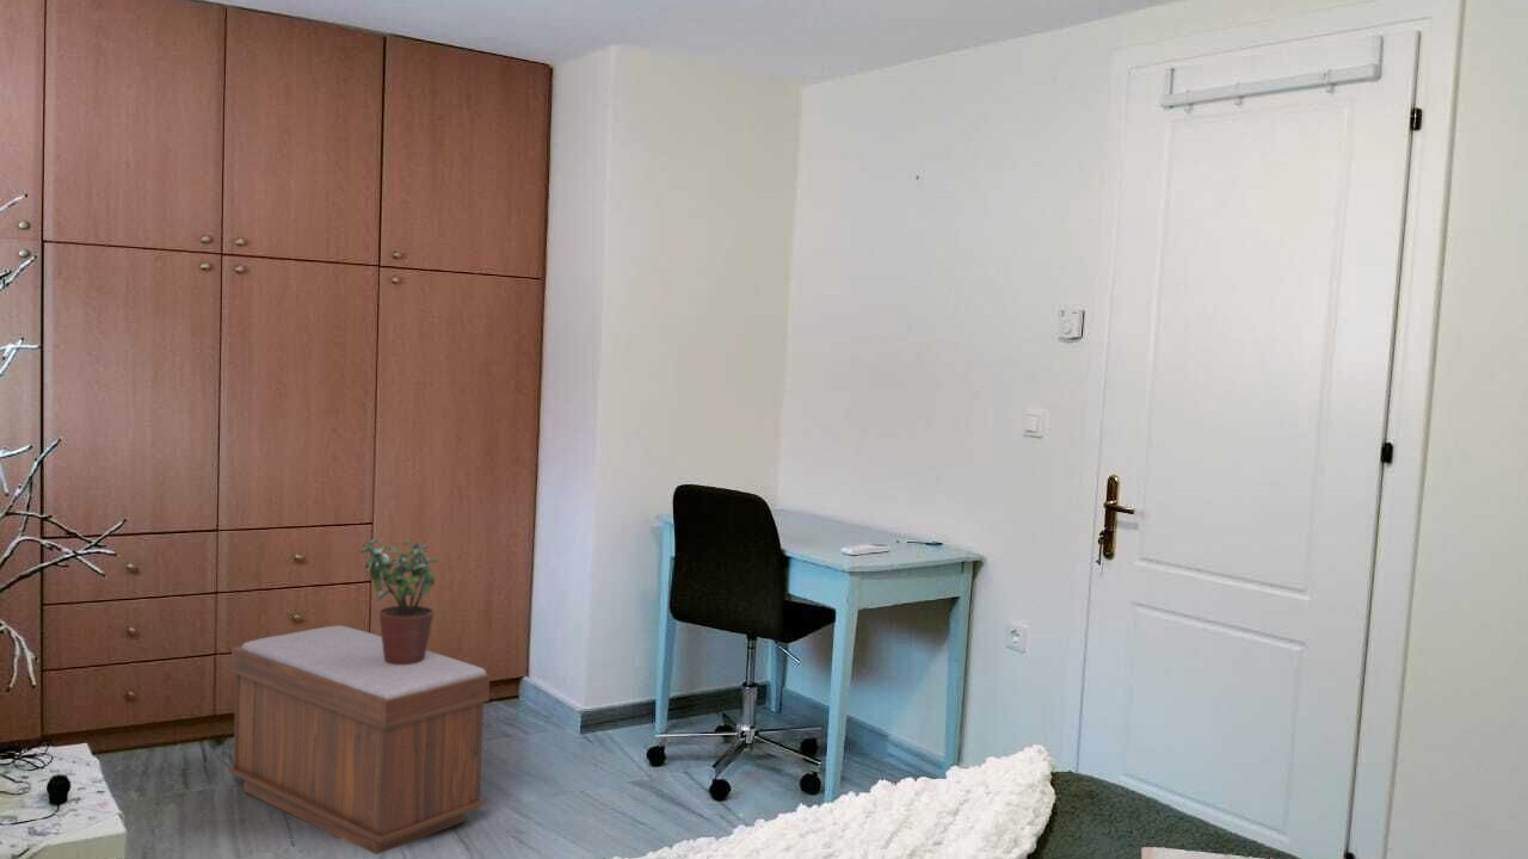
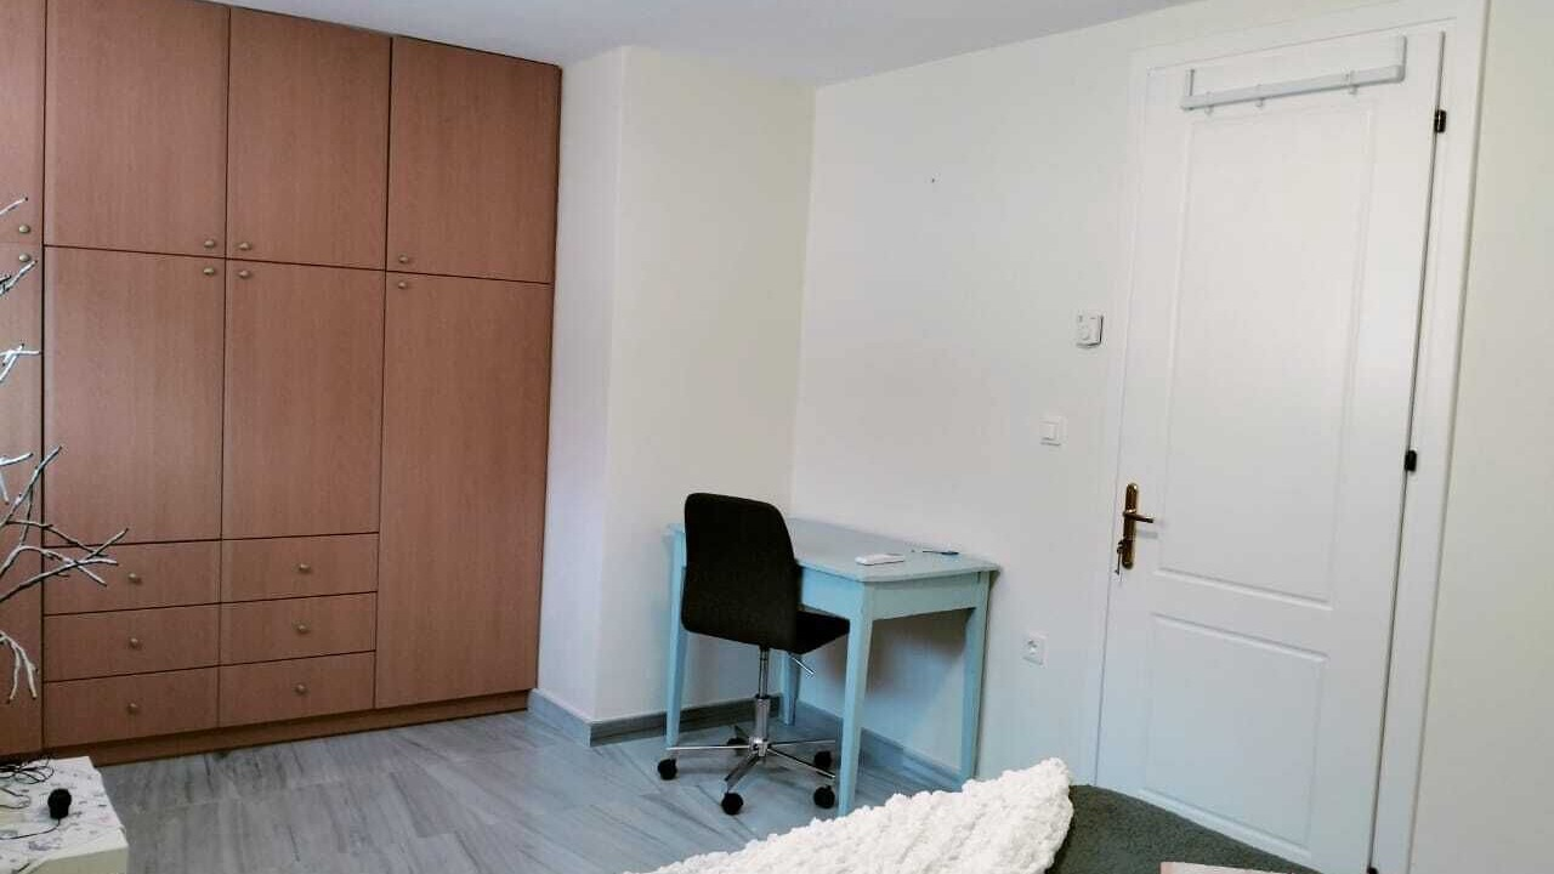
- bench [228,624,491,855]
- potted plant [359,537,440,665]
